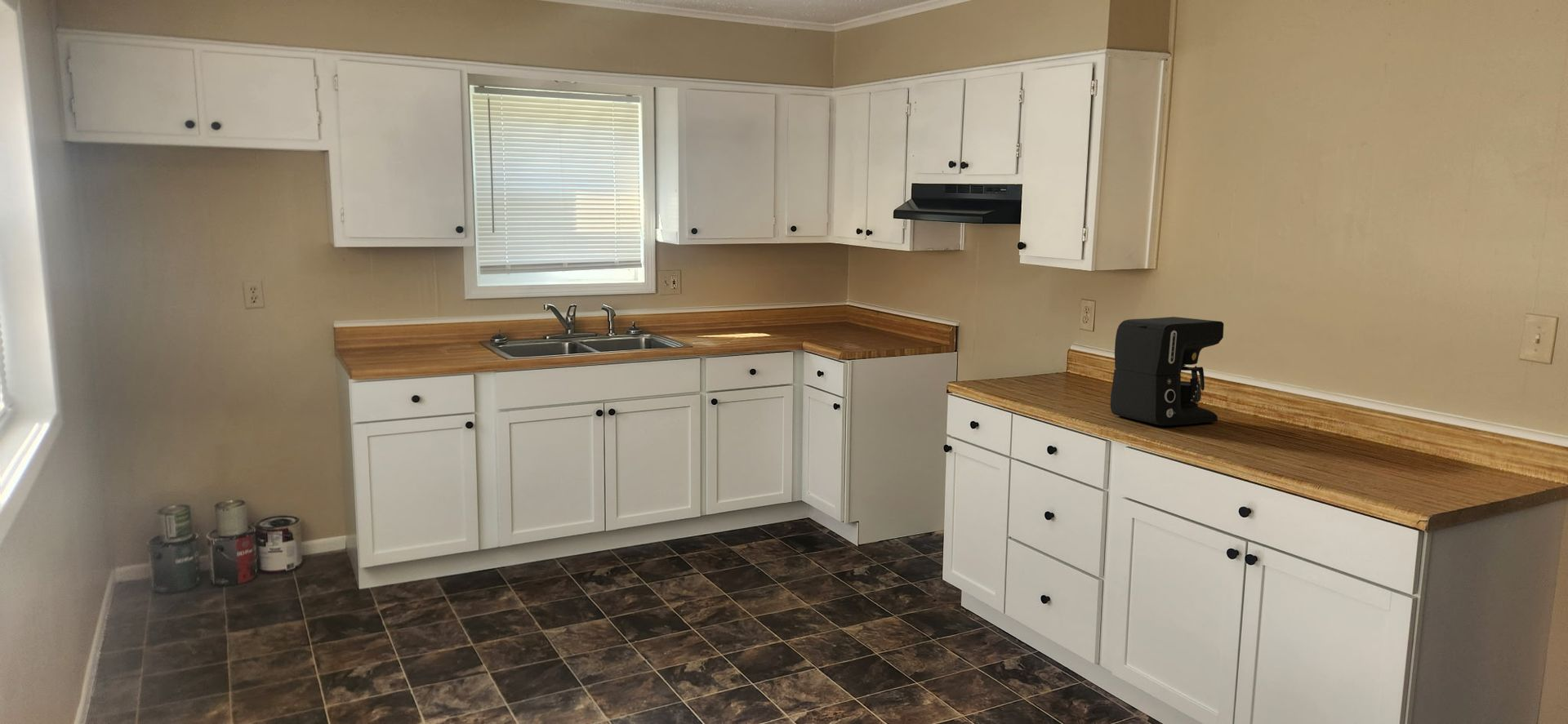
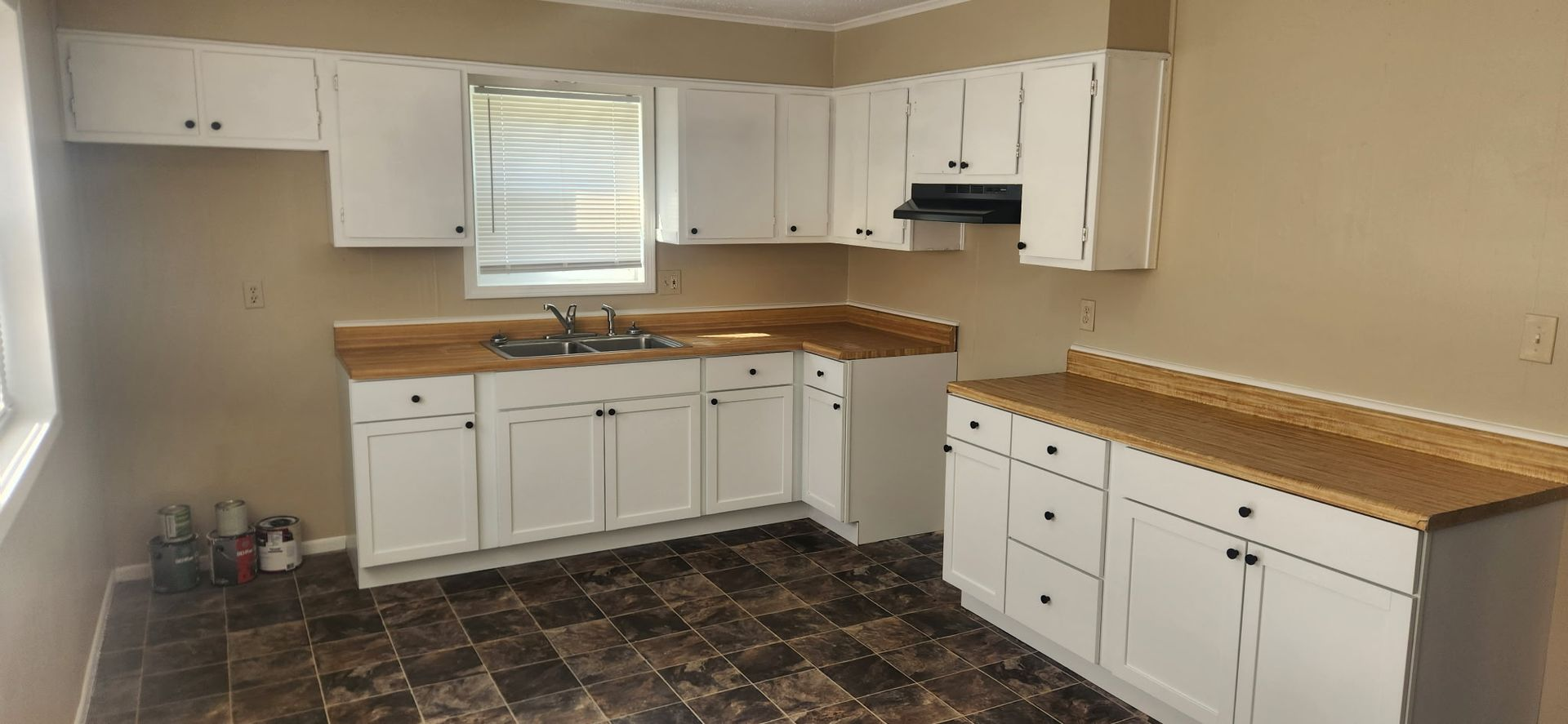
- coffee maker [1110,316,1224,427]
